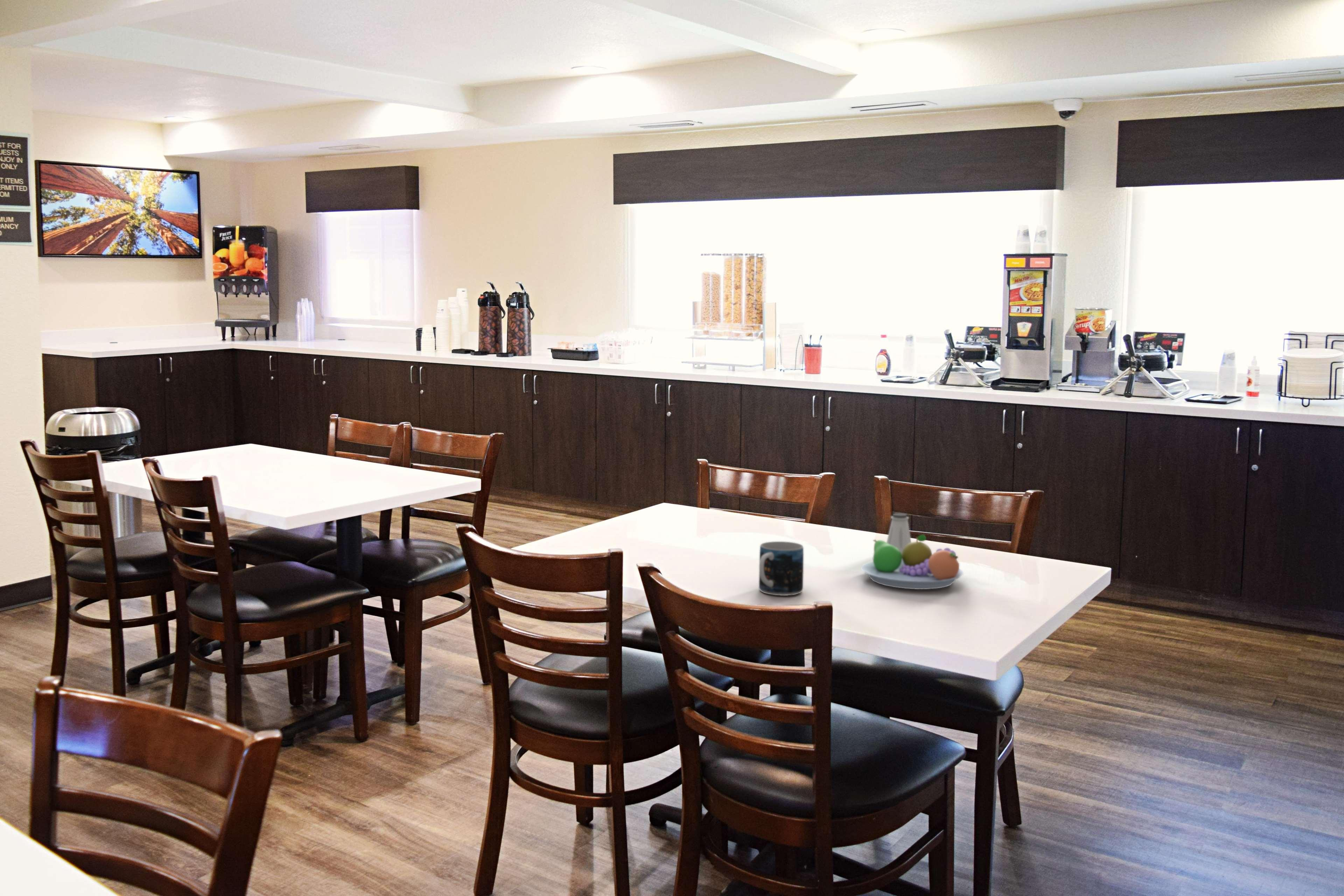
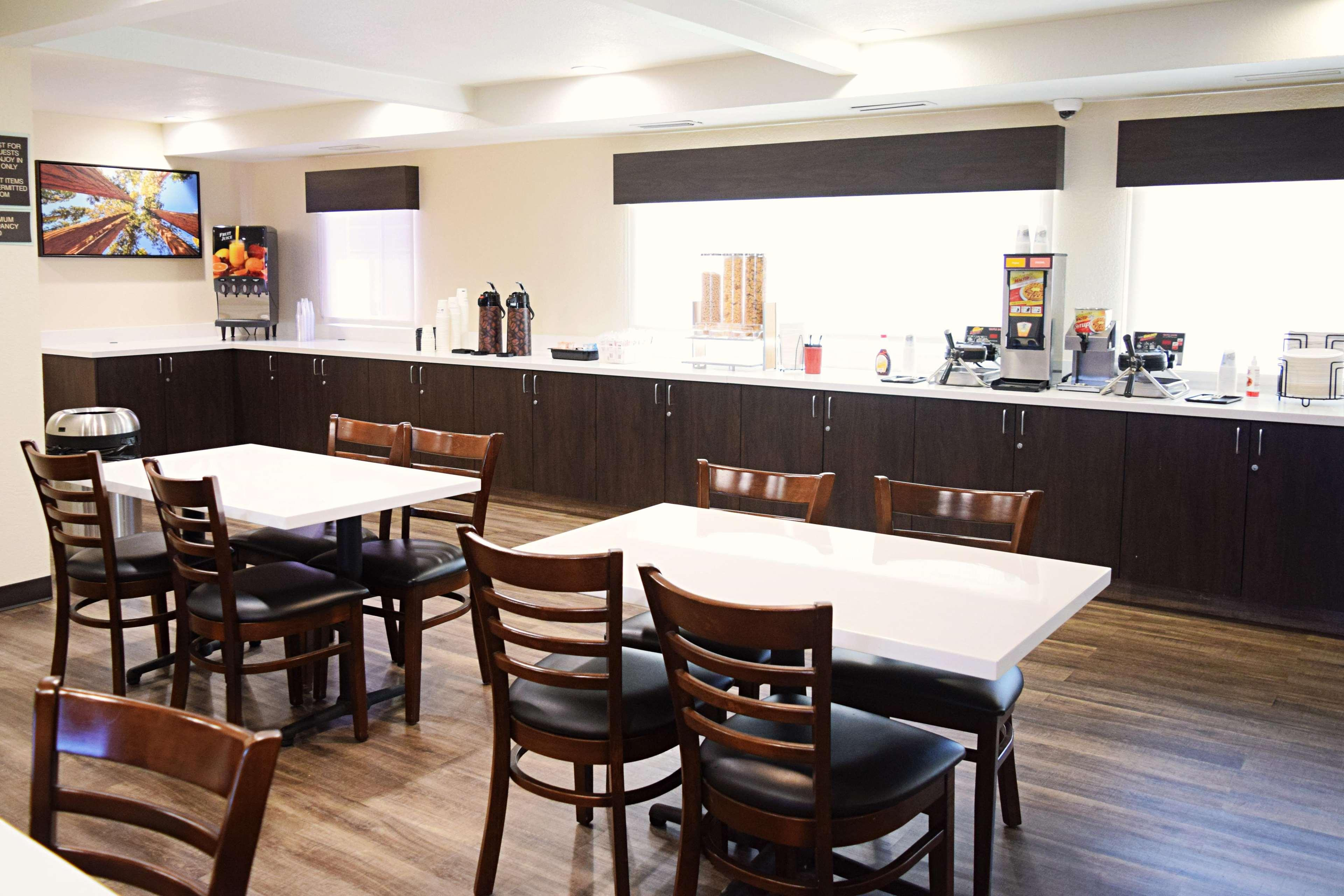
- saltshaker [886,513,912,554]
- mug [758,541,804,596]
- fruit bowl [861,534,964,590]
